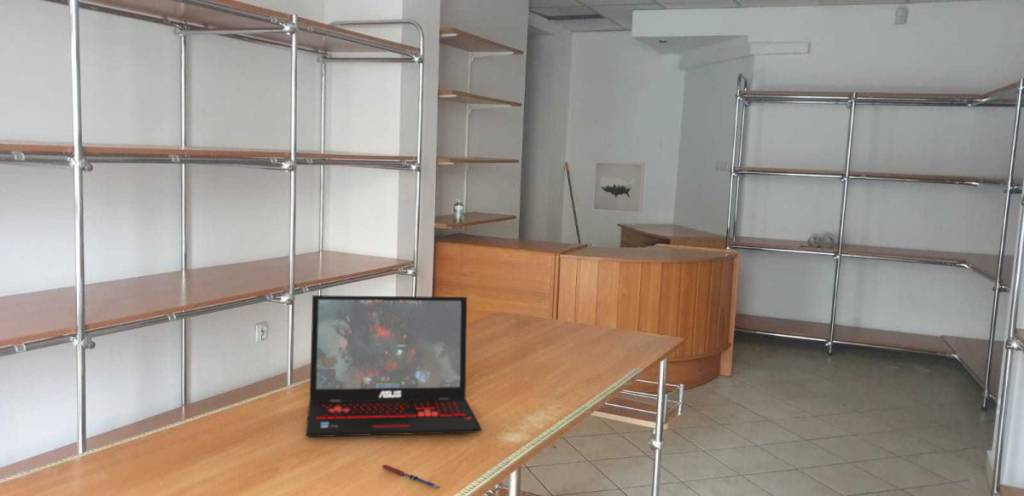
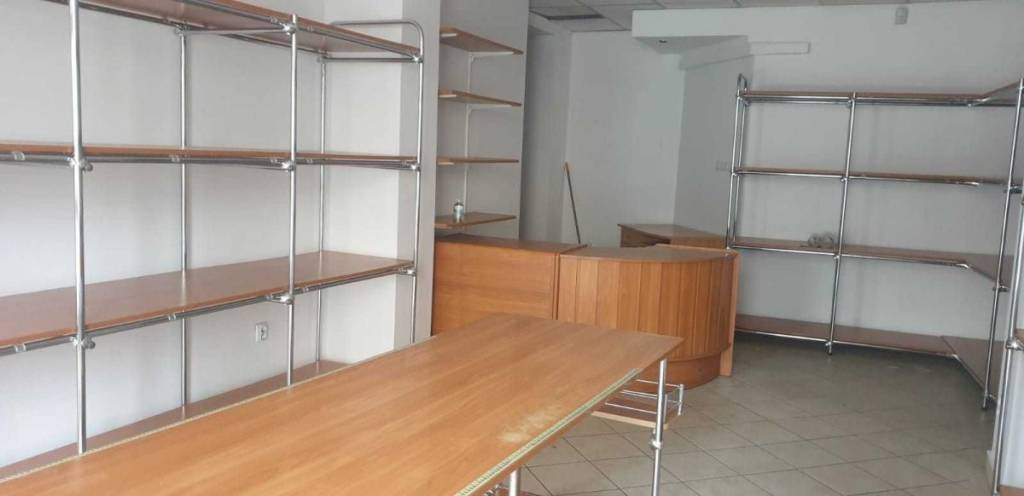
- pen [381,464,441,489]
- laptop [305,294,483,438]
- wall art [591,160,646,215]
